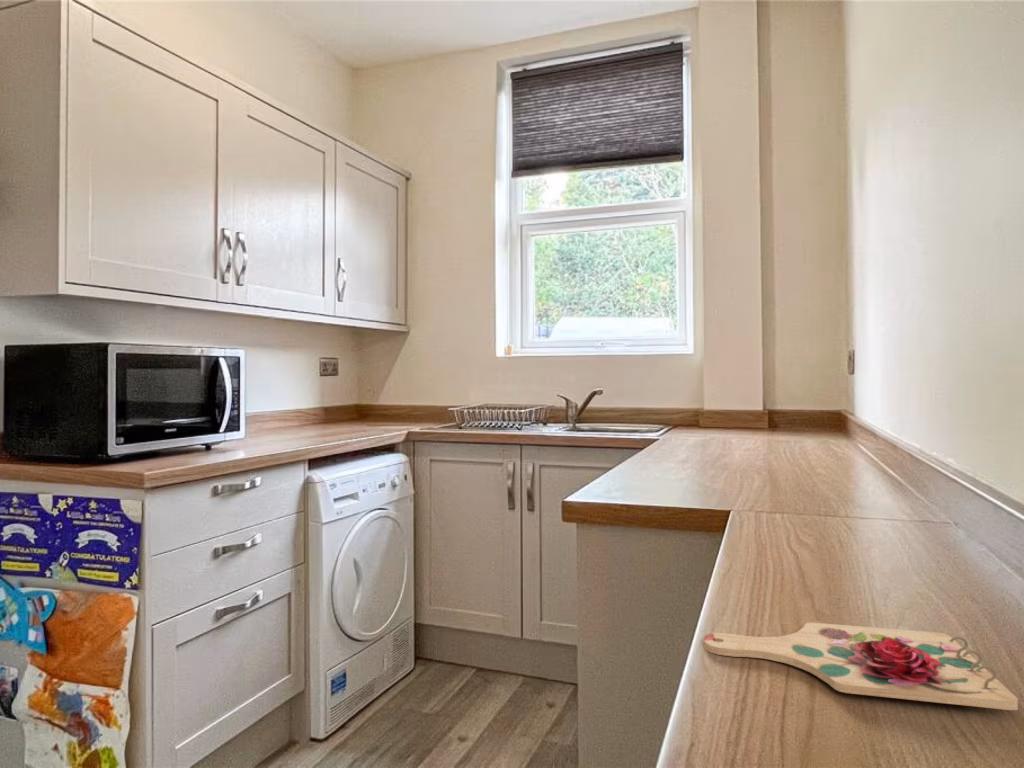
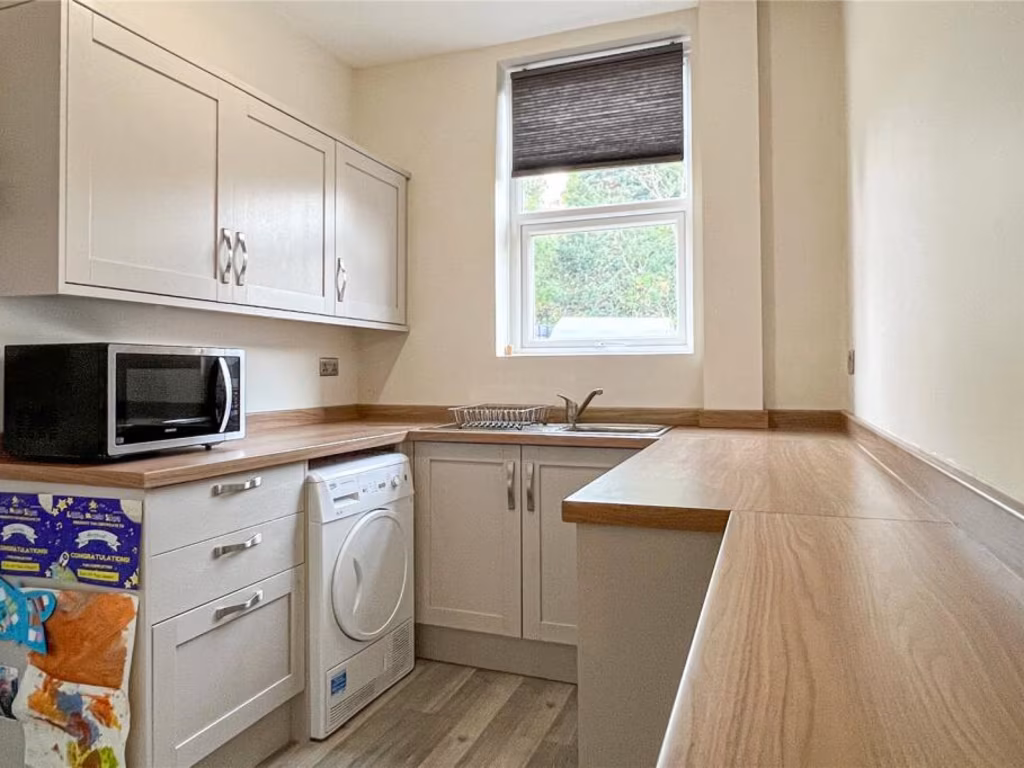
- cutting board [702,622,1019,711]
